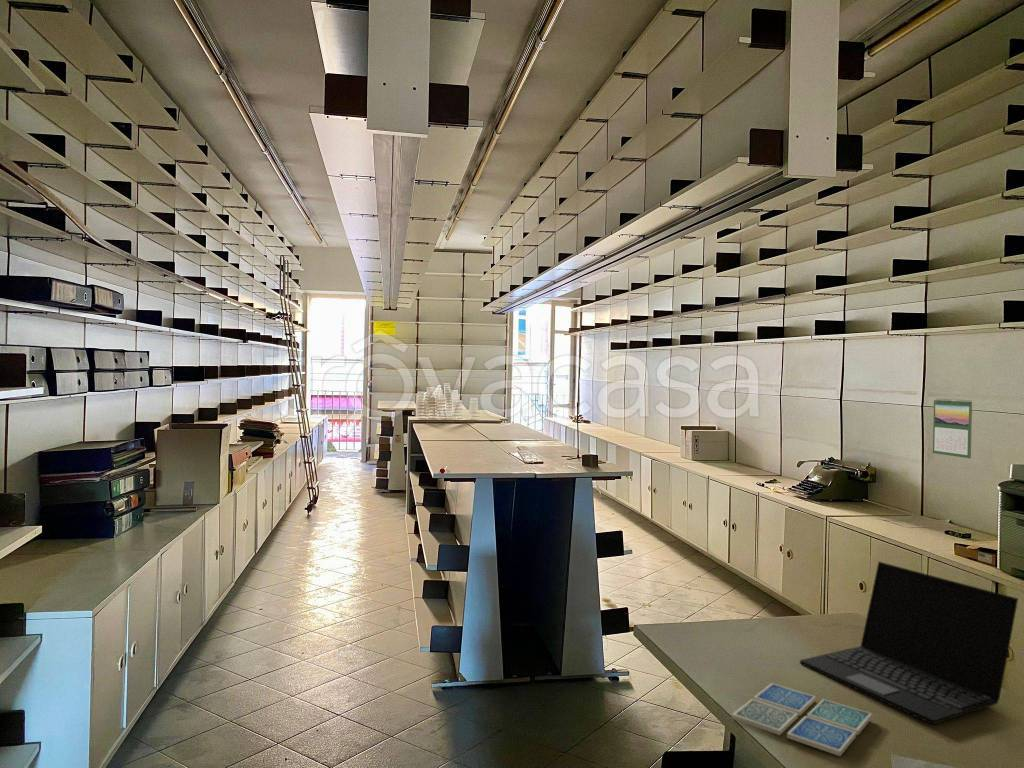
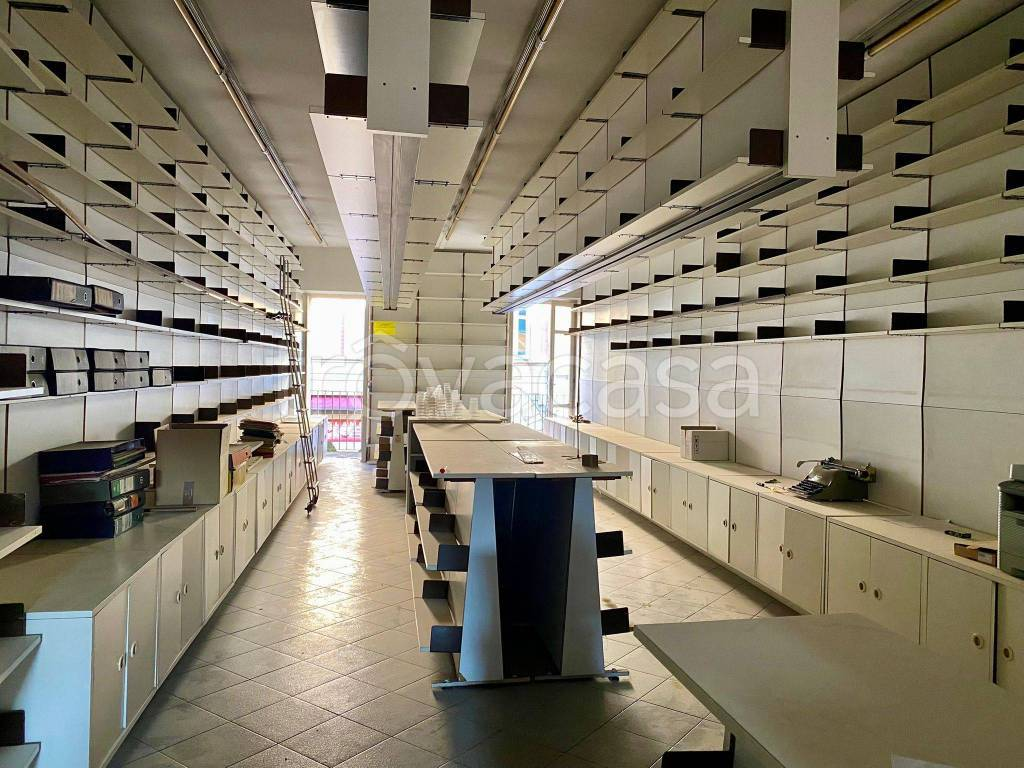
- laptop [799,560,1019,725]
- calendar [932,397,973,459]
- drink coaster [731,682,873,757]
